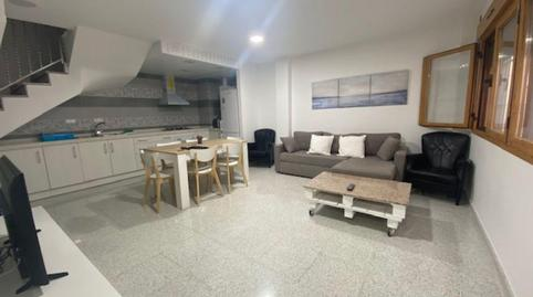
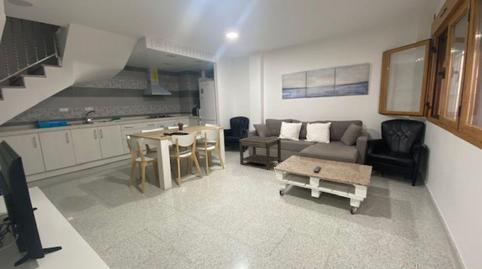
+ side table [238,135,282,171]
